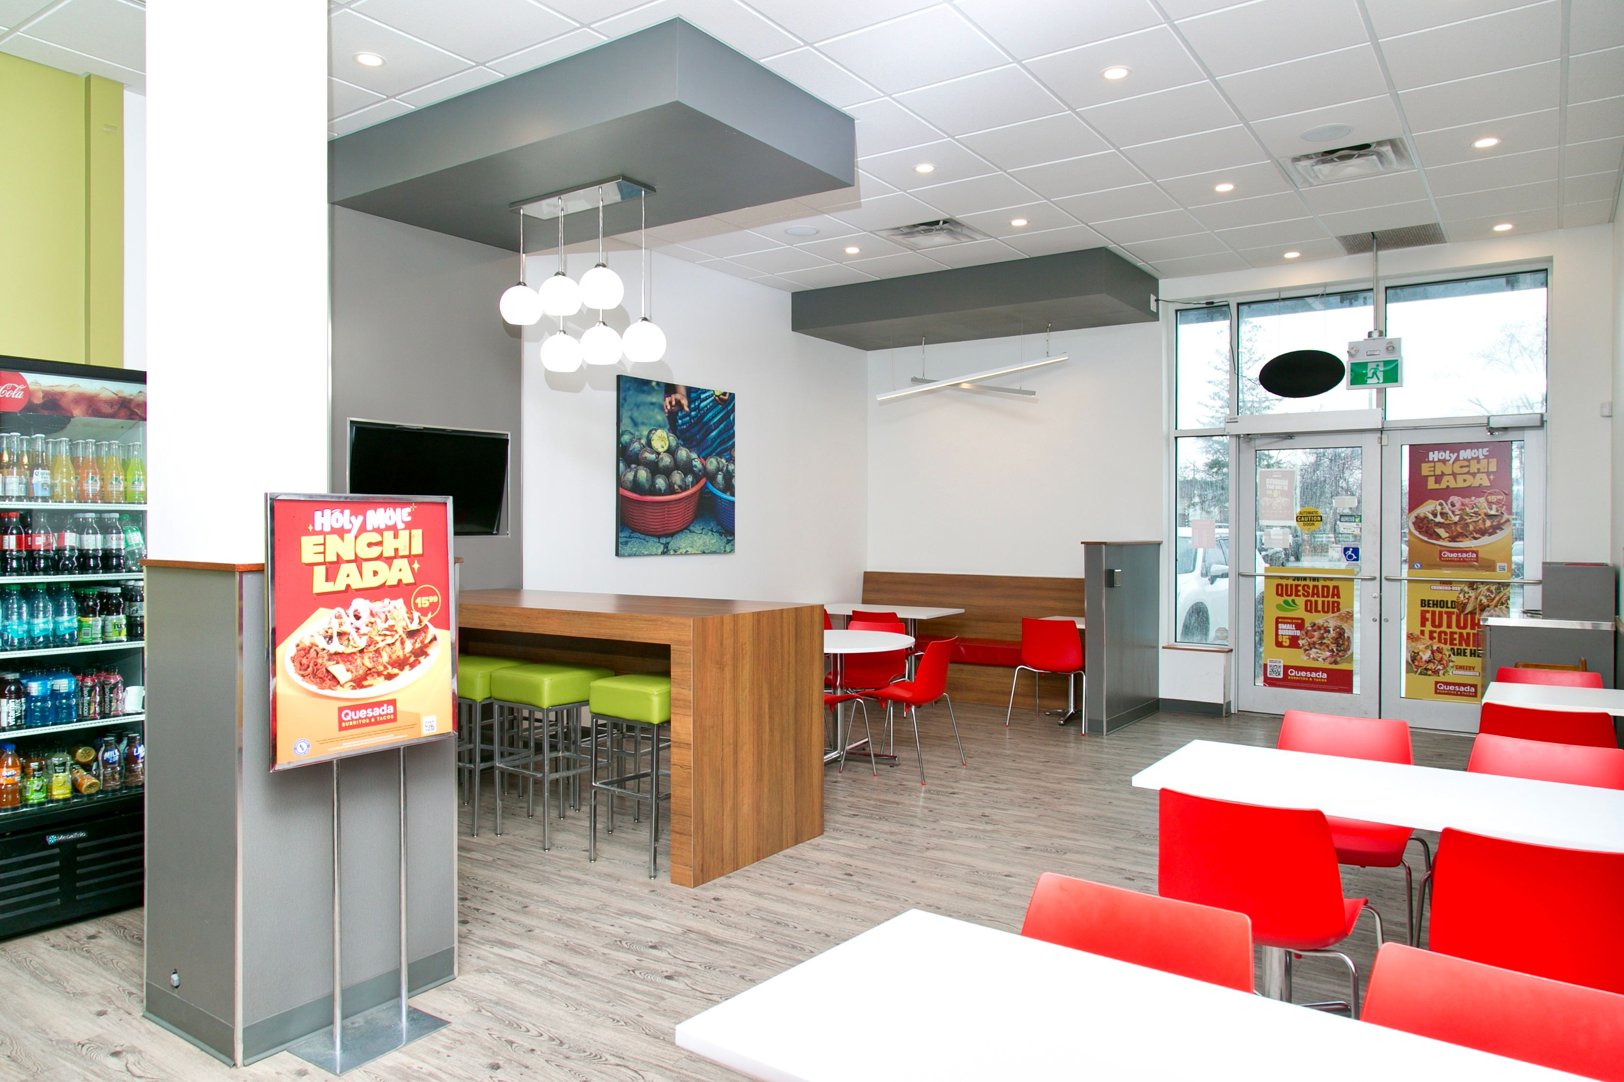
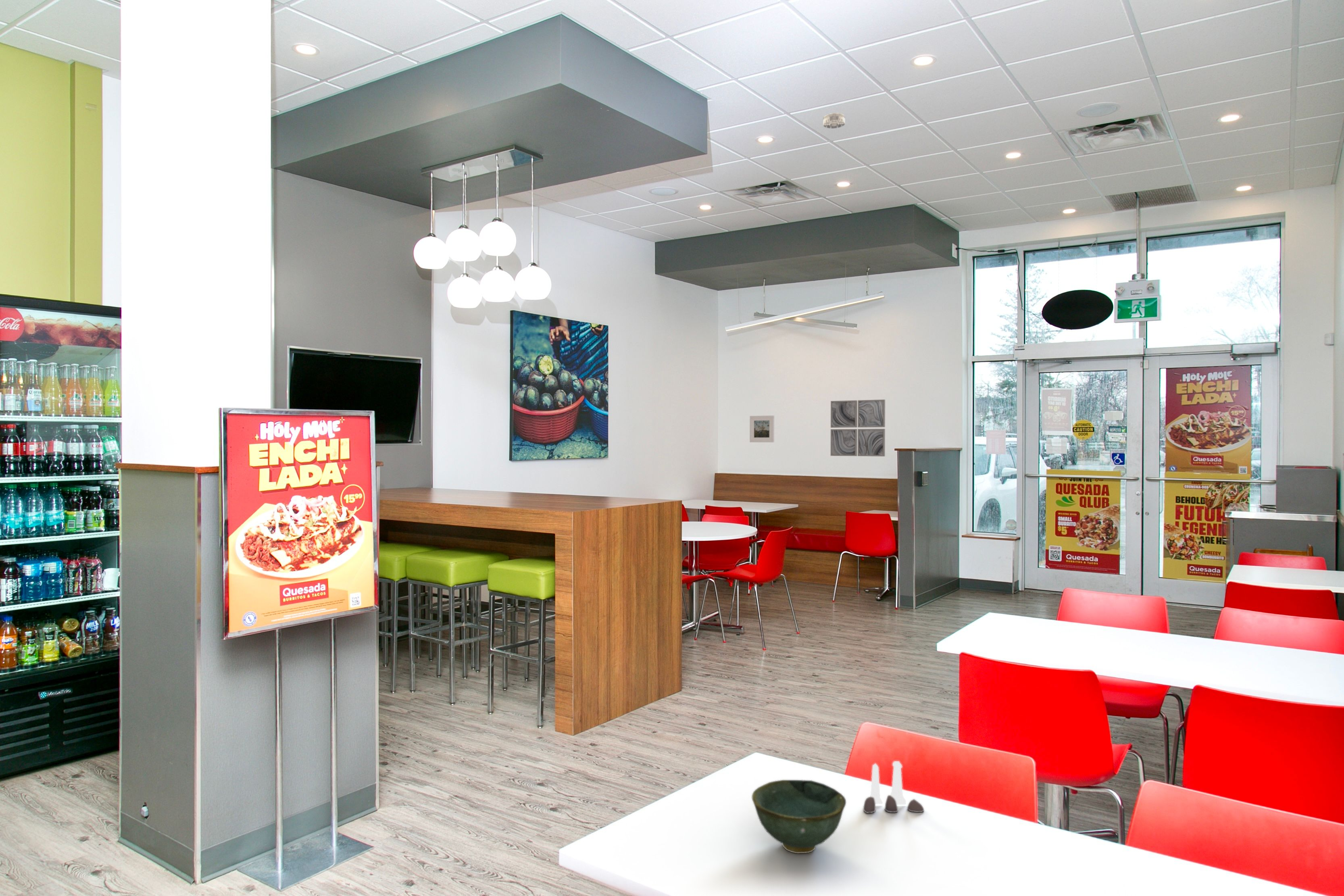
+ bowl [751,779,846,854]
+ smoke detector [823,113,846,129]
+ wall art [830,399,886,457]
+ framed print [749,415,775,443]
+ salt and pepper shaker set [863,761,925,813]
